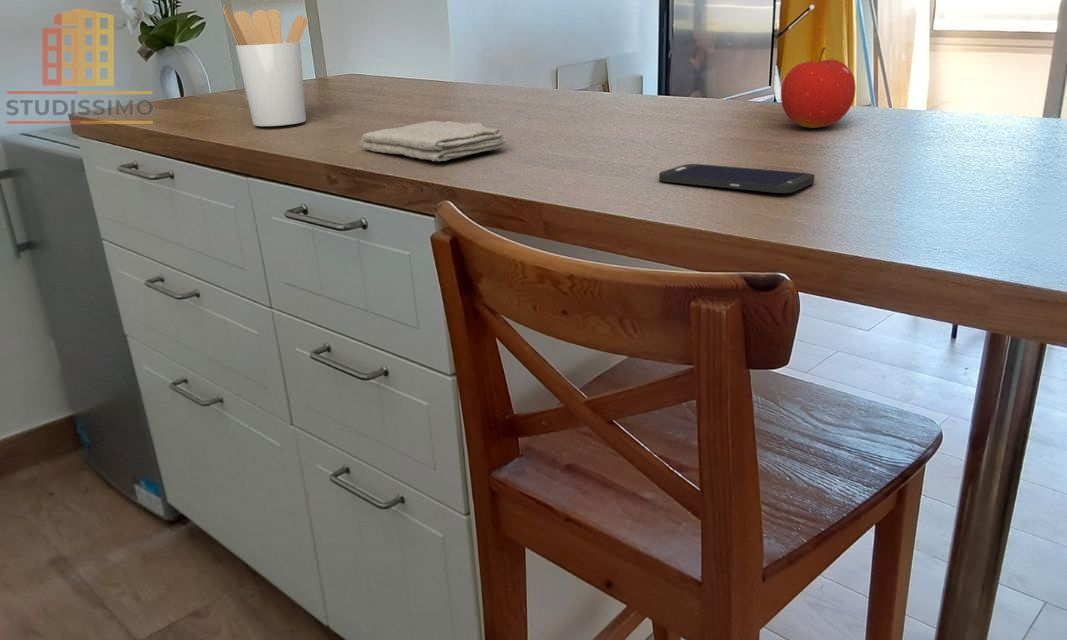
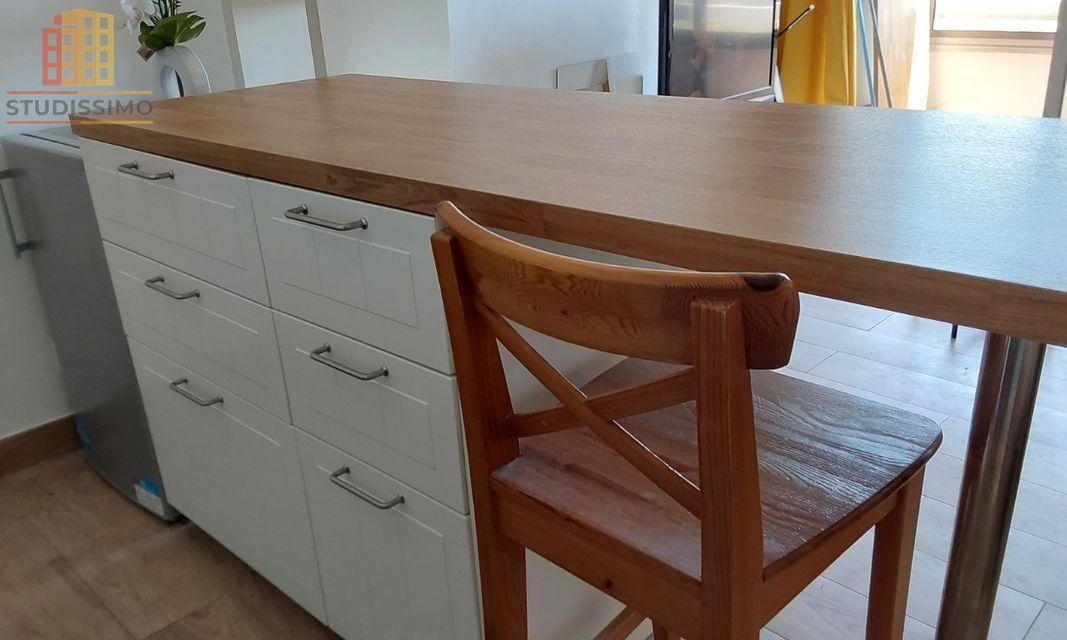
- utensil holder [222,4,309,127]
- washcloth [359,120,507,162]
- smartphone [658,163,816,194]
- fruit [780,46,857,129]
